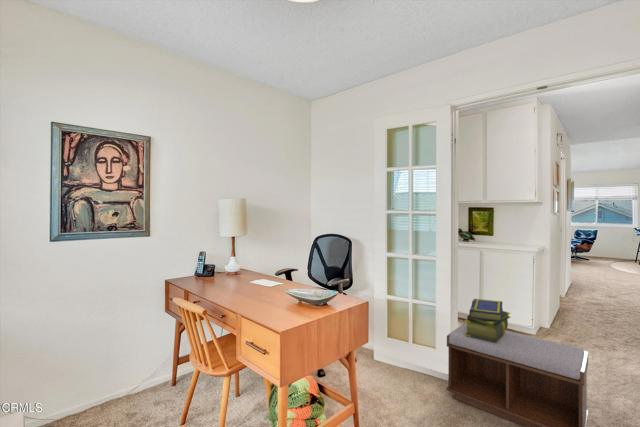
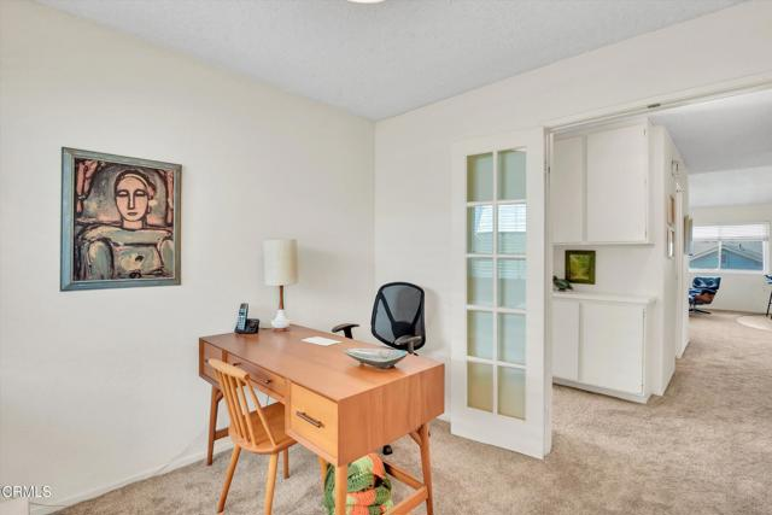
- bench [446,322,589,427]
- stack of books [464,298,511,343]
